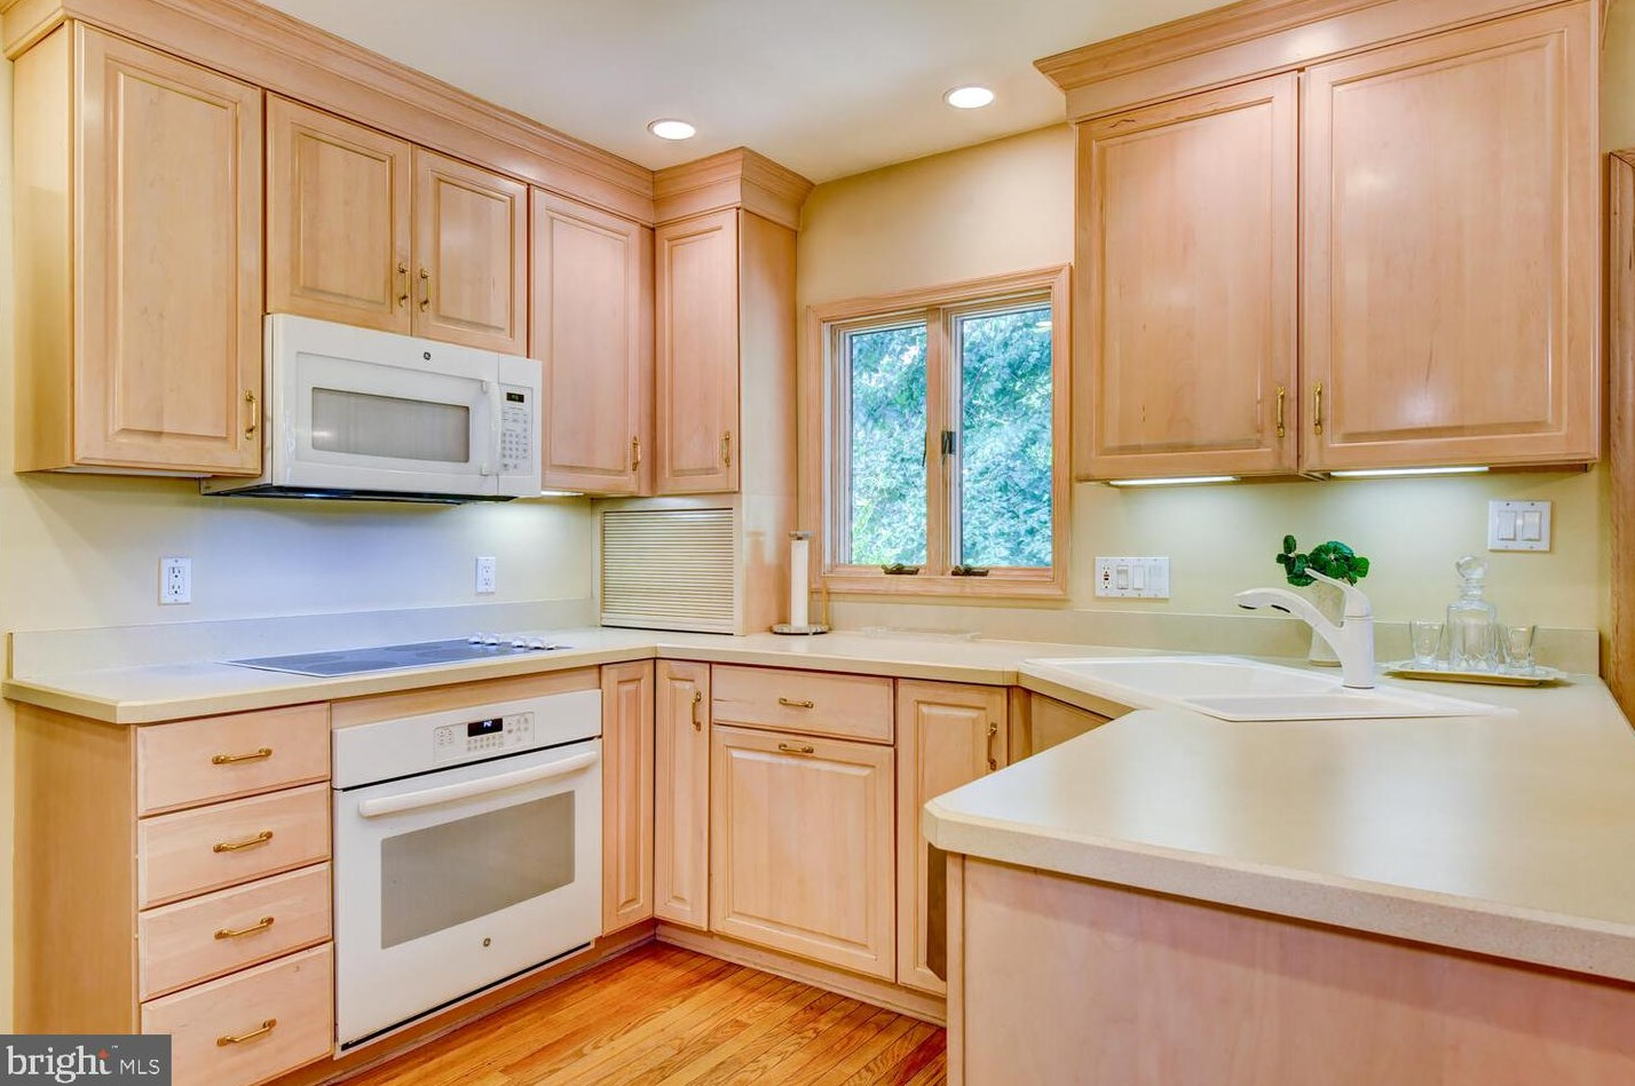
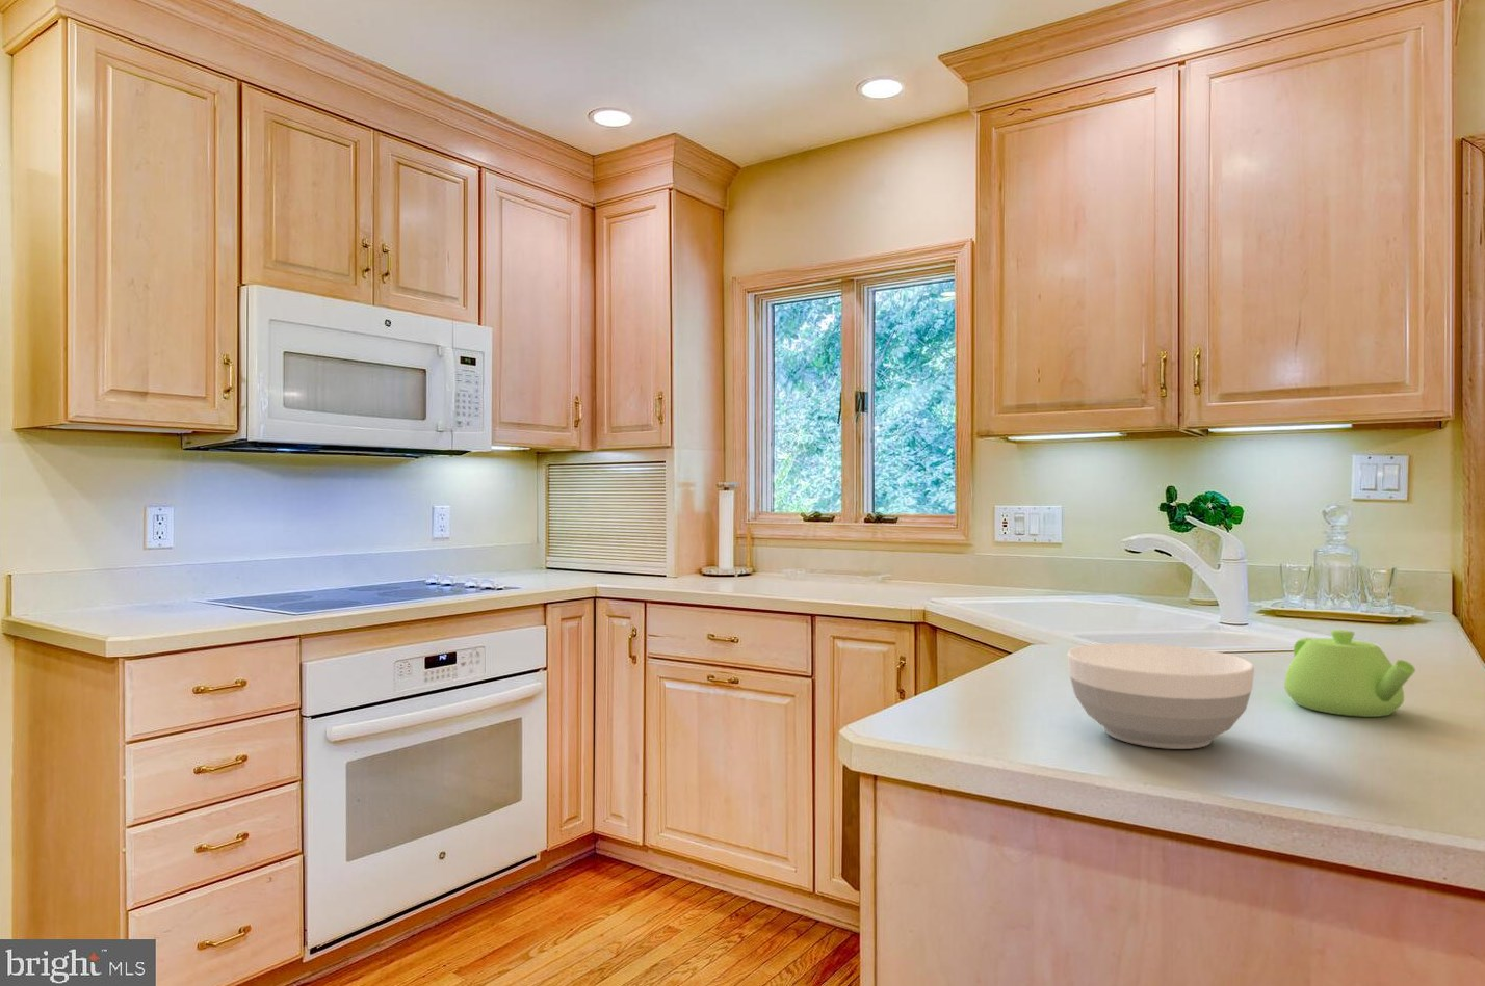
+ teakettle [1284,628,1417,717]
+ bowl [1066,642,1255,751]
